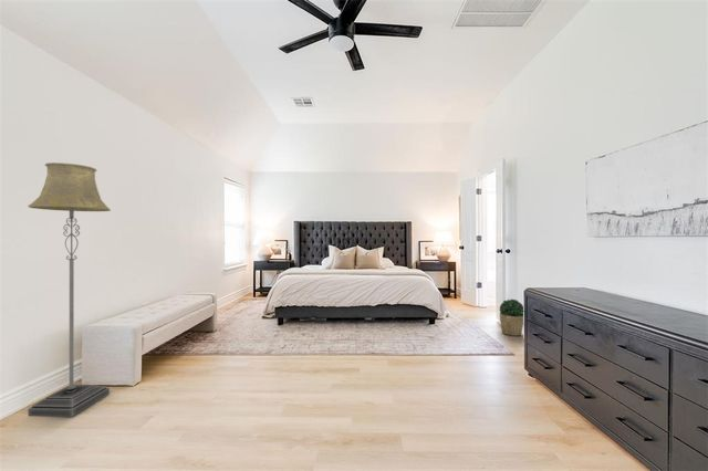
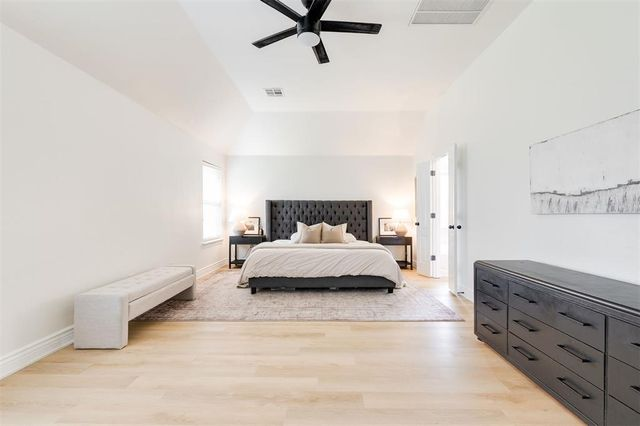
- potted plant [498,299,524,337]
- floor lamp [27,161,112,418]
